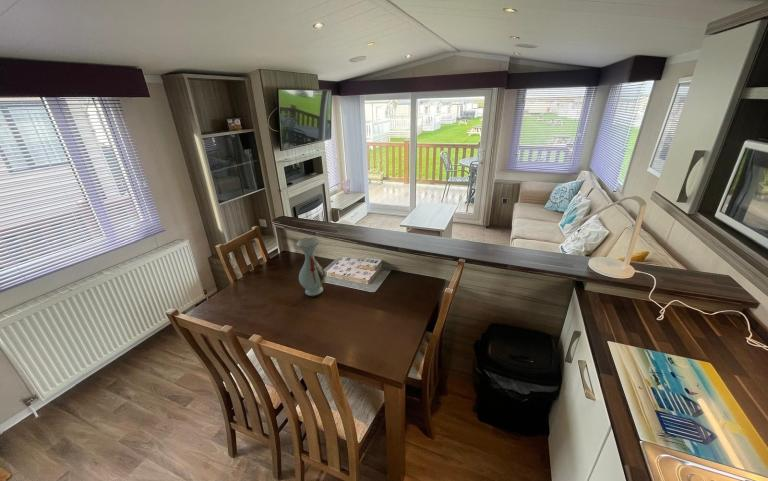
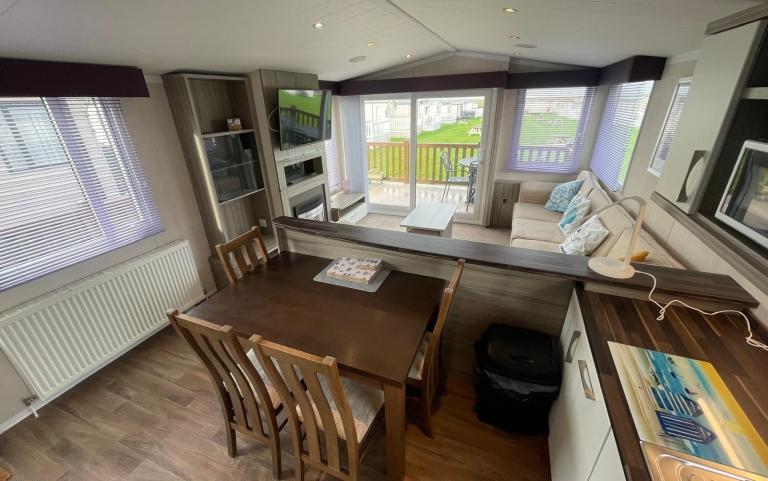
- vase [295,236,327,297]
